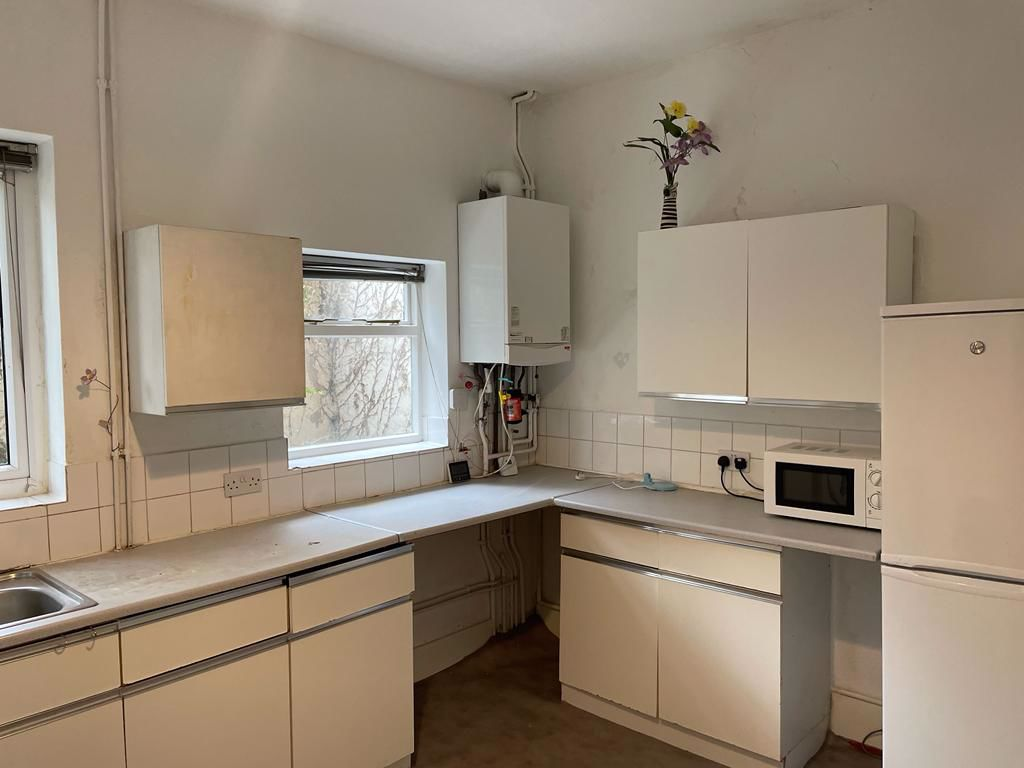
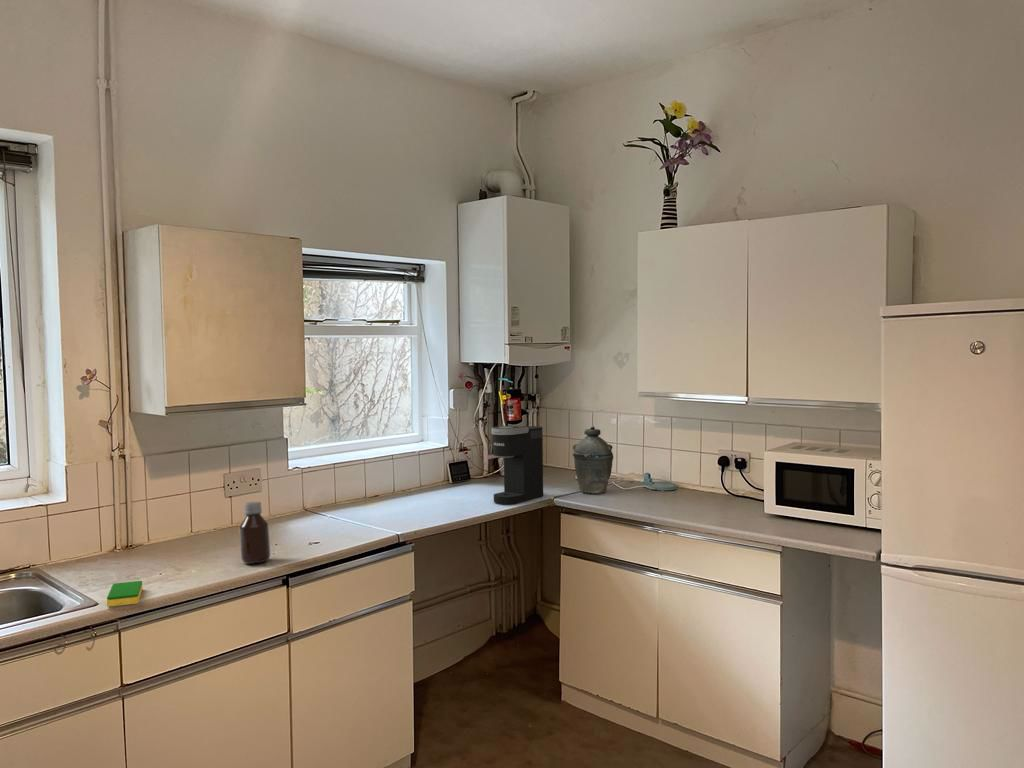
+ kettle [572,425,614,495]
+ coffee maker [490,425,544,505]
+ dish sponge [106,580,143,608]
+ bottle [238,501,271,564]
